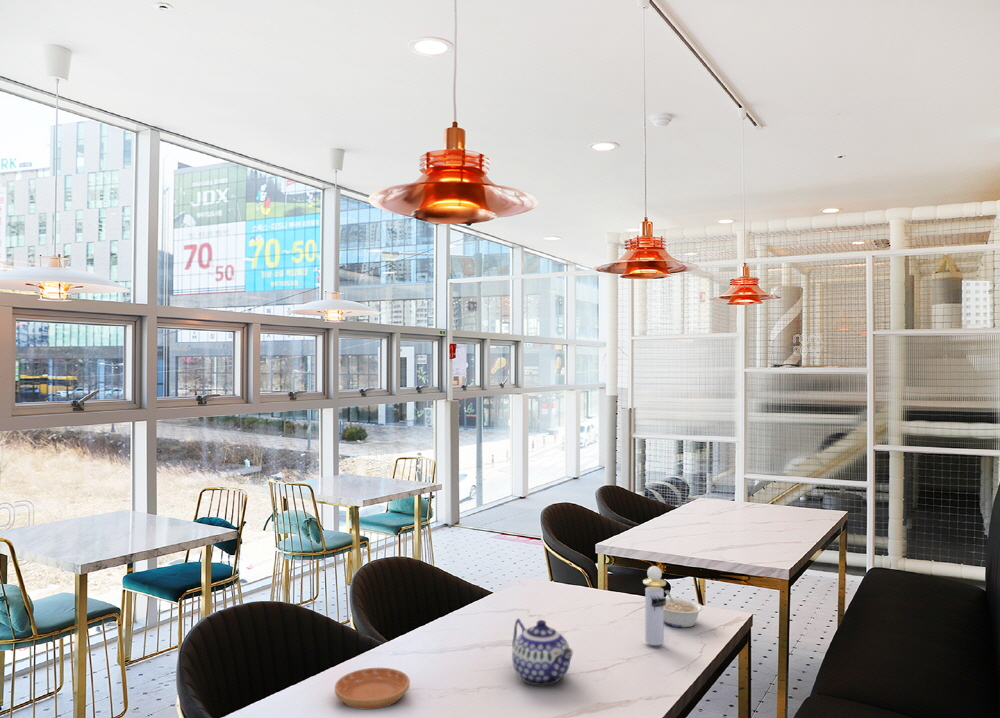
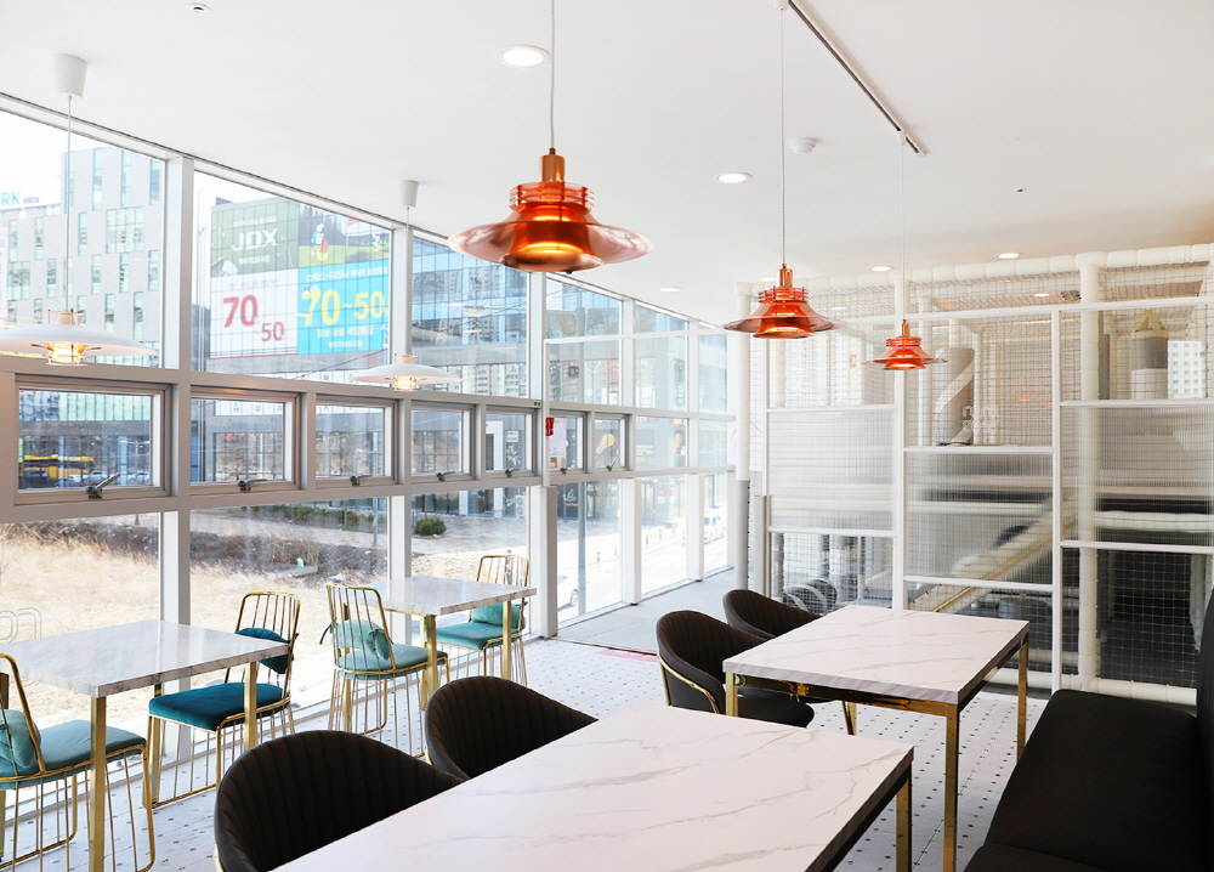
- teapot [511,617,574,686]
- saucer [334,667,411,711]
- perfume bottle [642,565,667,646]
- legume [664,589,704,628]
